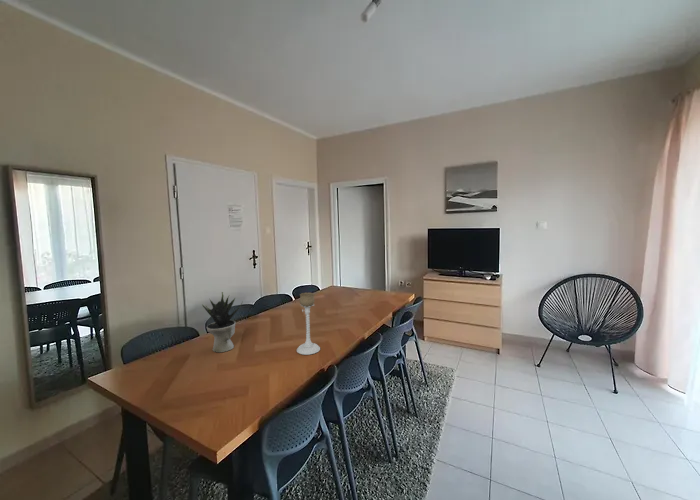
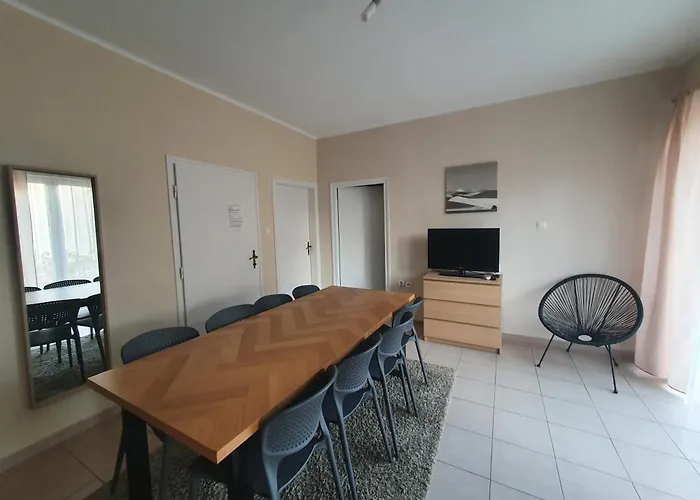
- potted plant [201,291,243,353]
- candle holder [296,292,321,356]
